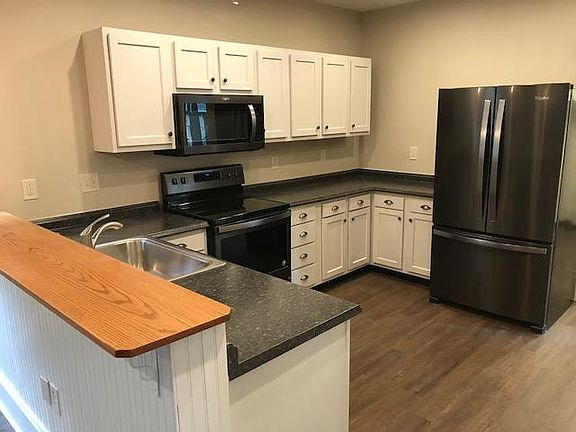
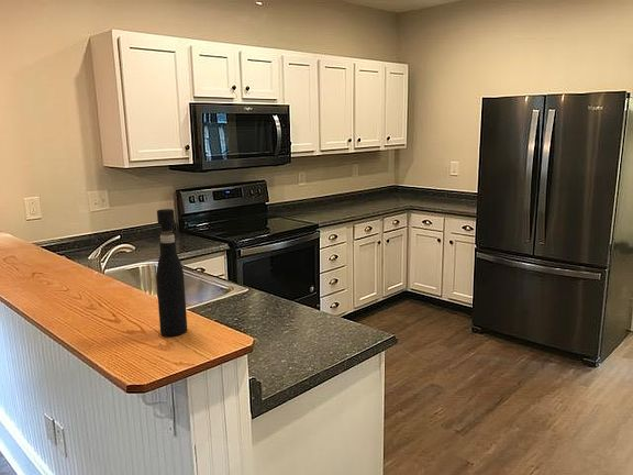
+ pepper grinder [155,208,188,336]
